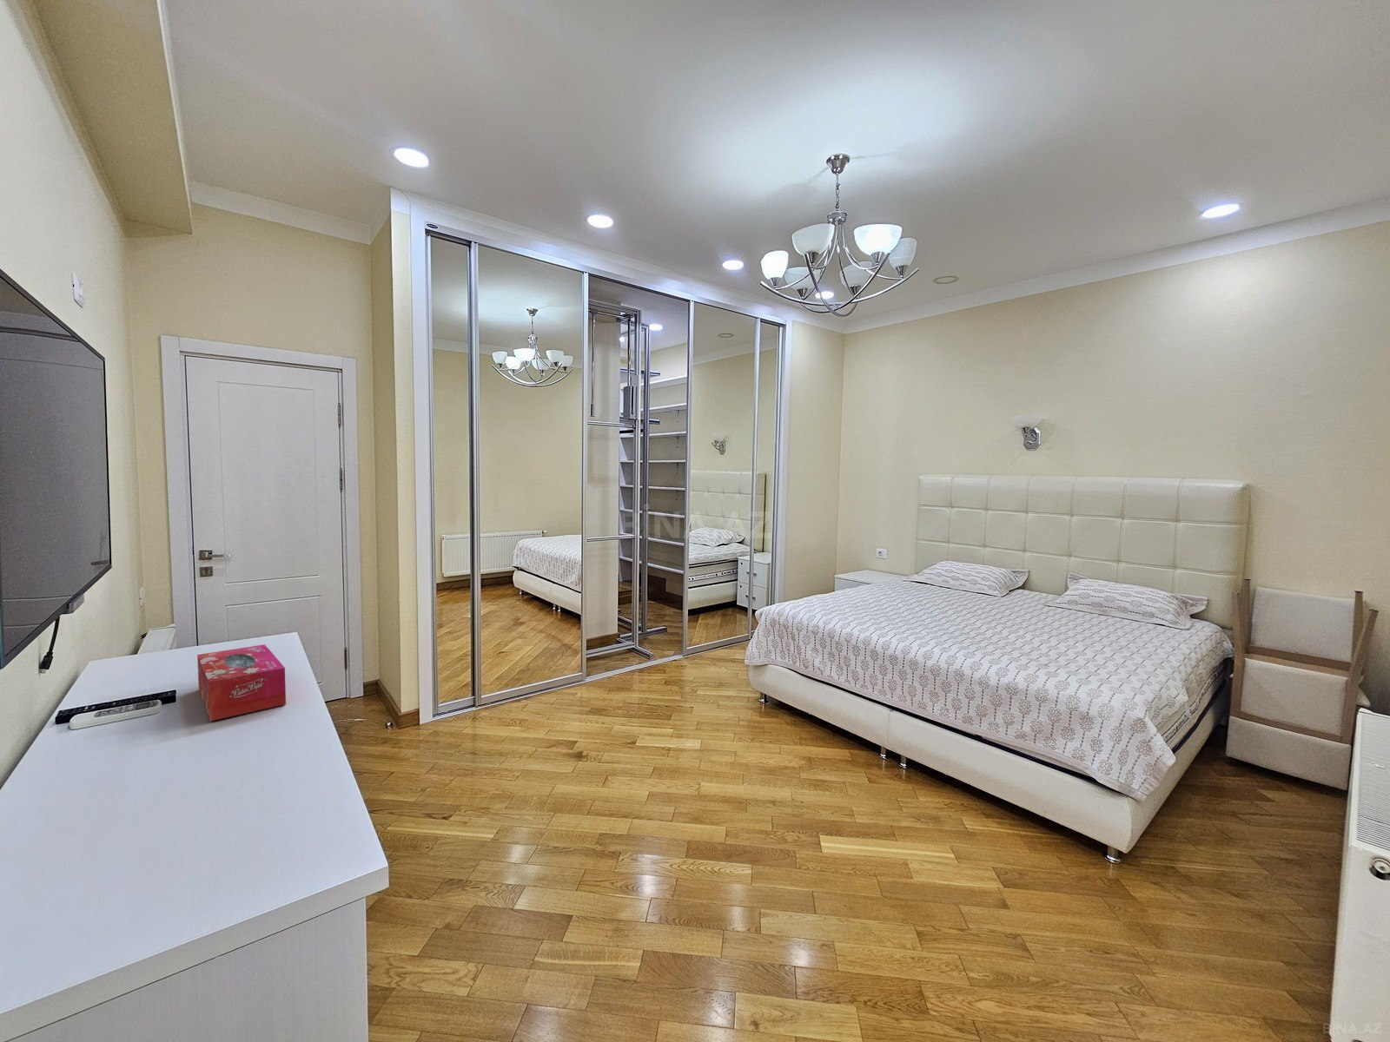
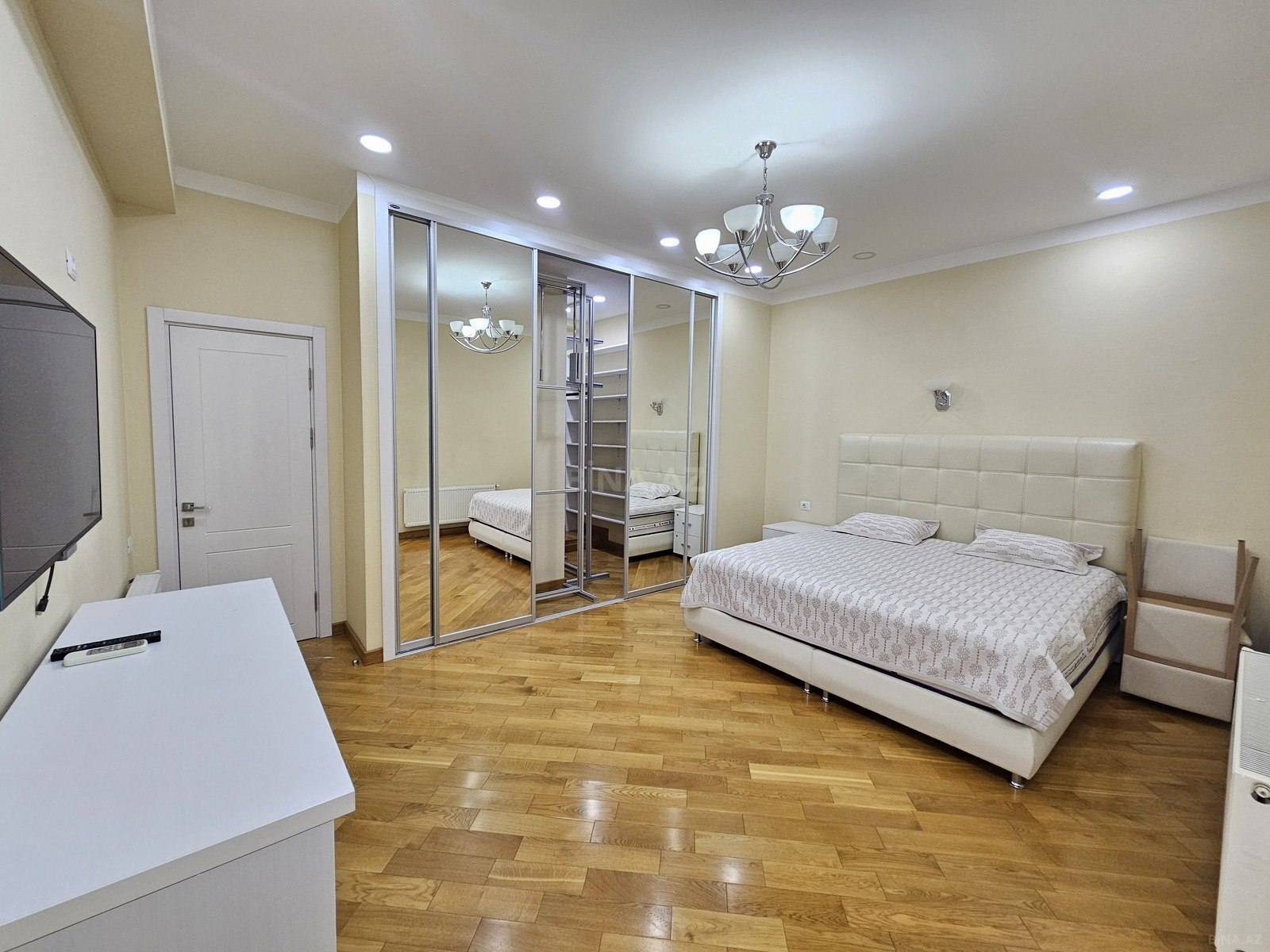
- tissue box [196,644,287,721]
